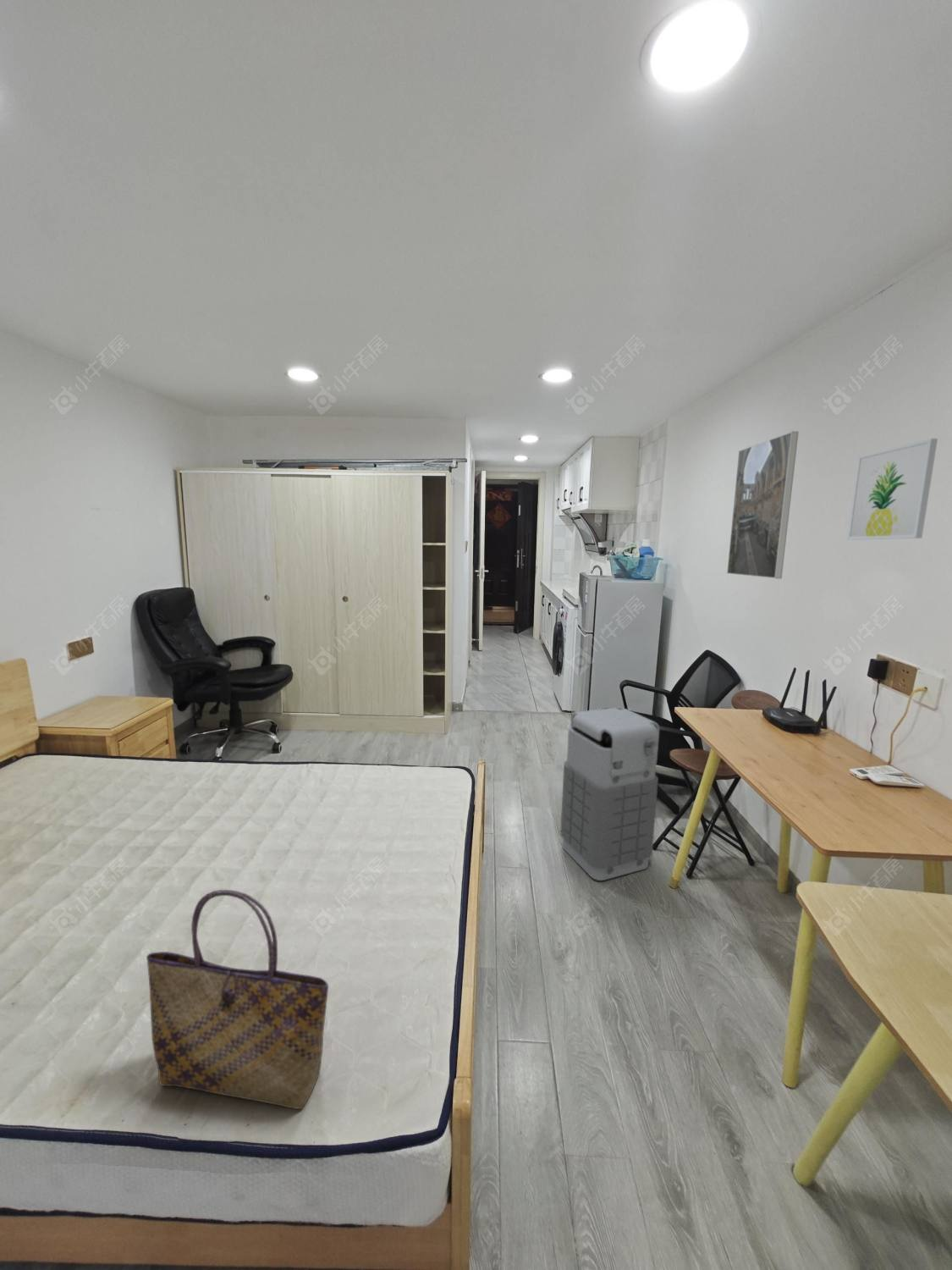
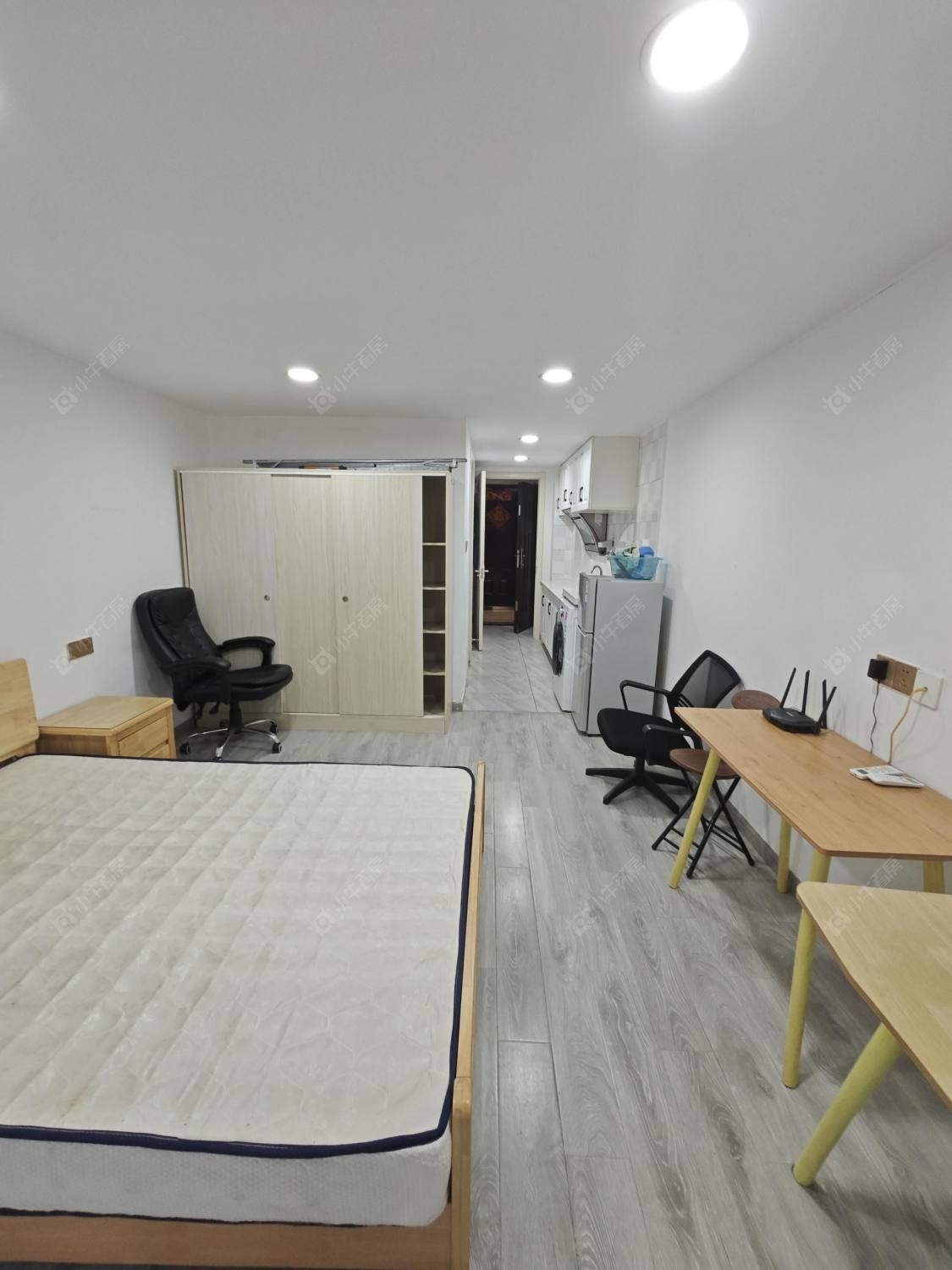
- grenade [559,707,660,881]
- wall art [846,438,938,541]
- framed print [726,431,800,579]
- tote bag [146,889,329,1110]
